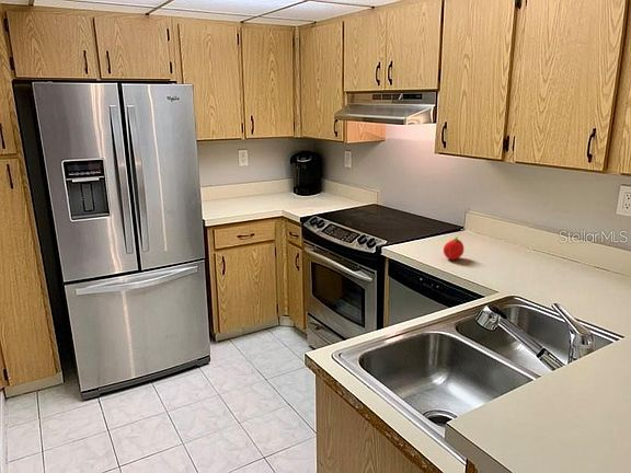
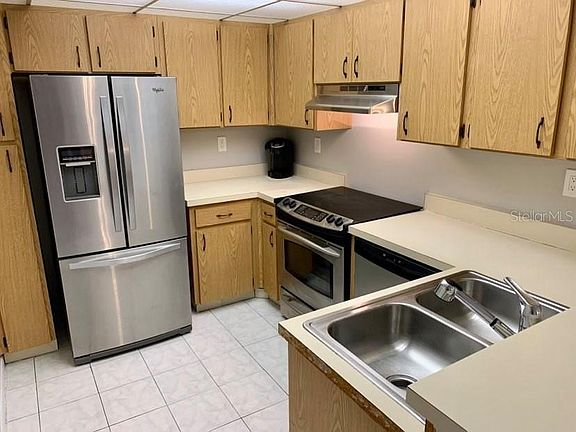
- fruit [443,235,464,261]
